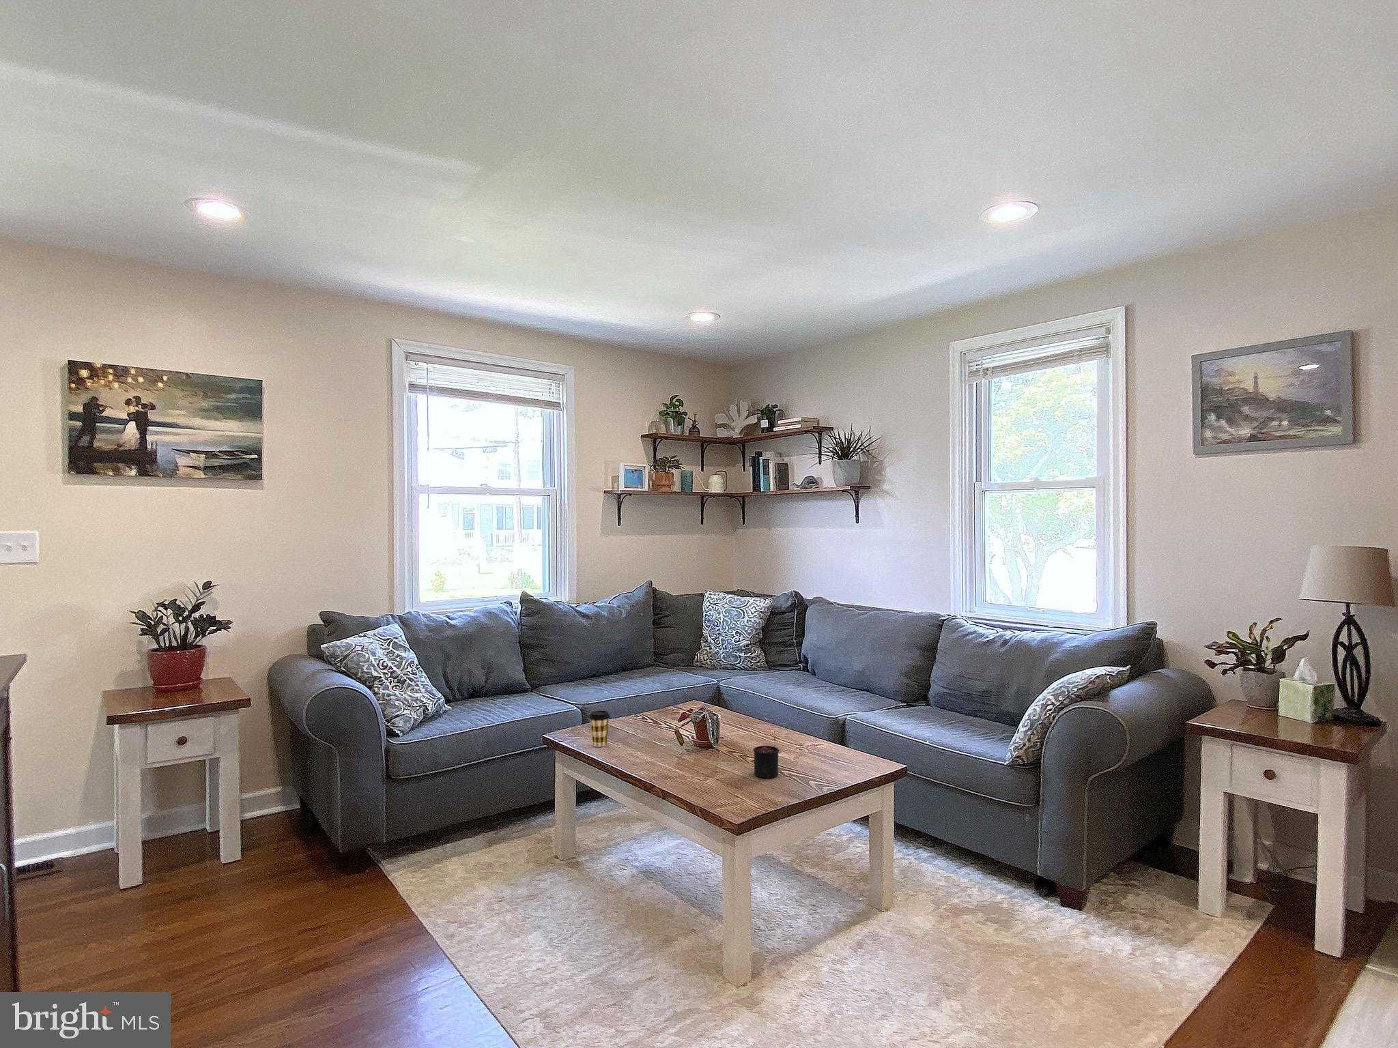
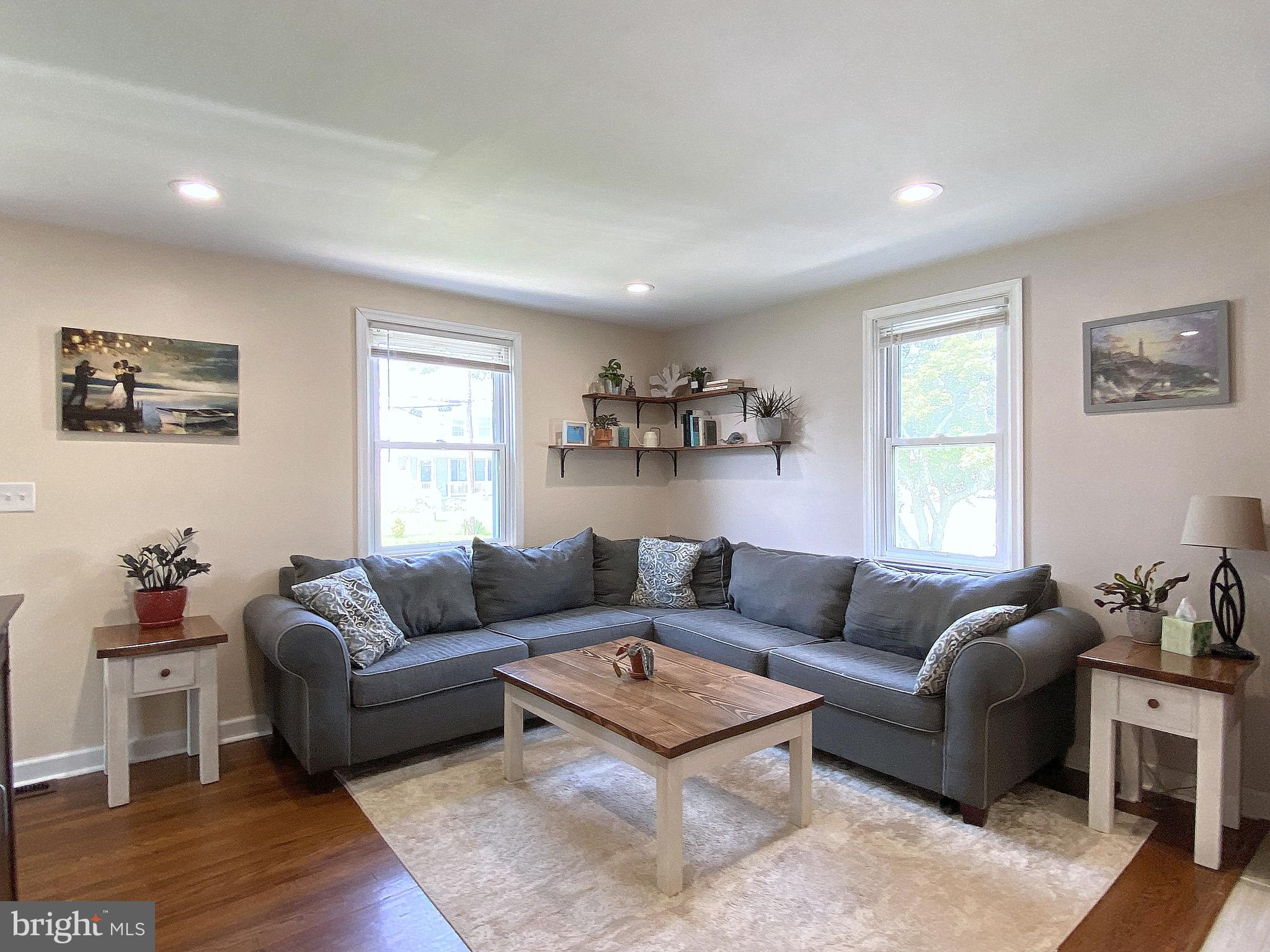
- coffee cup [589,710,610,747]
- candle [752,736,779,779]
